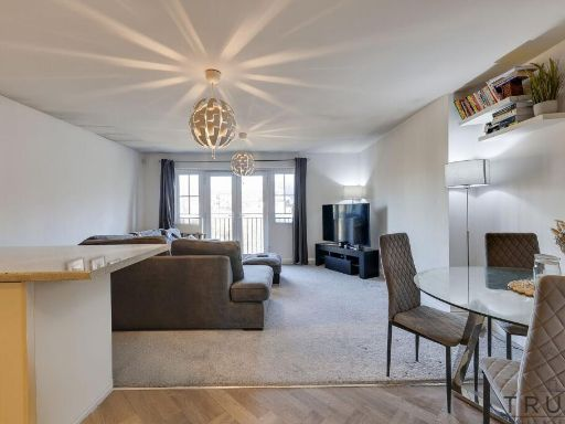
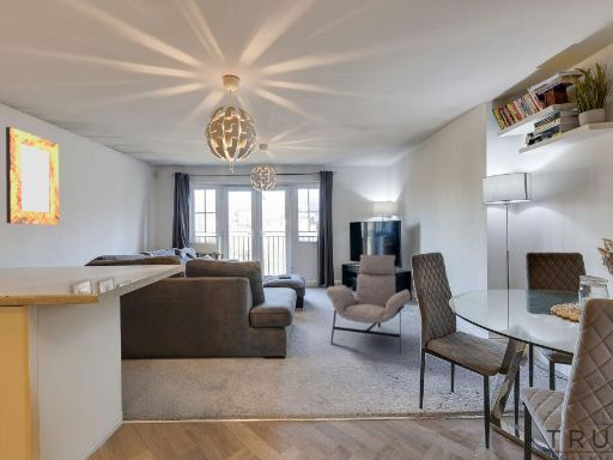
+ lounge chair [326,254,412,355]
+ home mirror [5,126,60,225]
